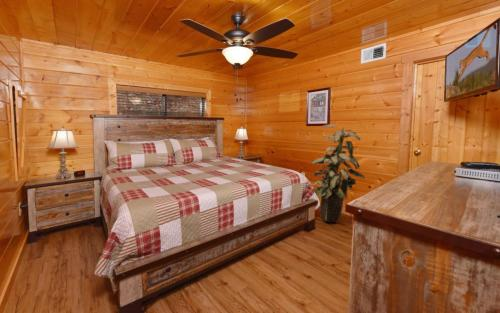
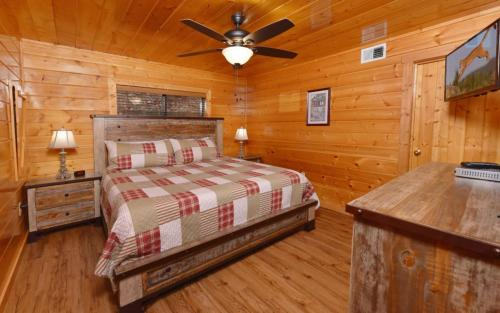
- indoor plant [311,124,366,224]
